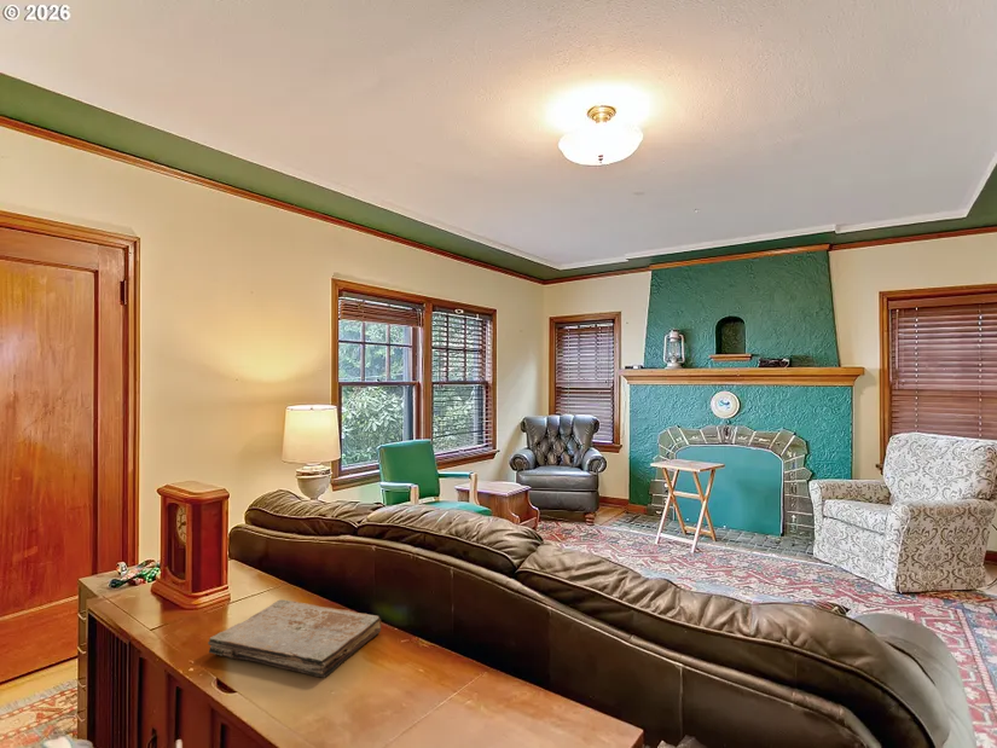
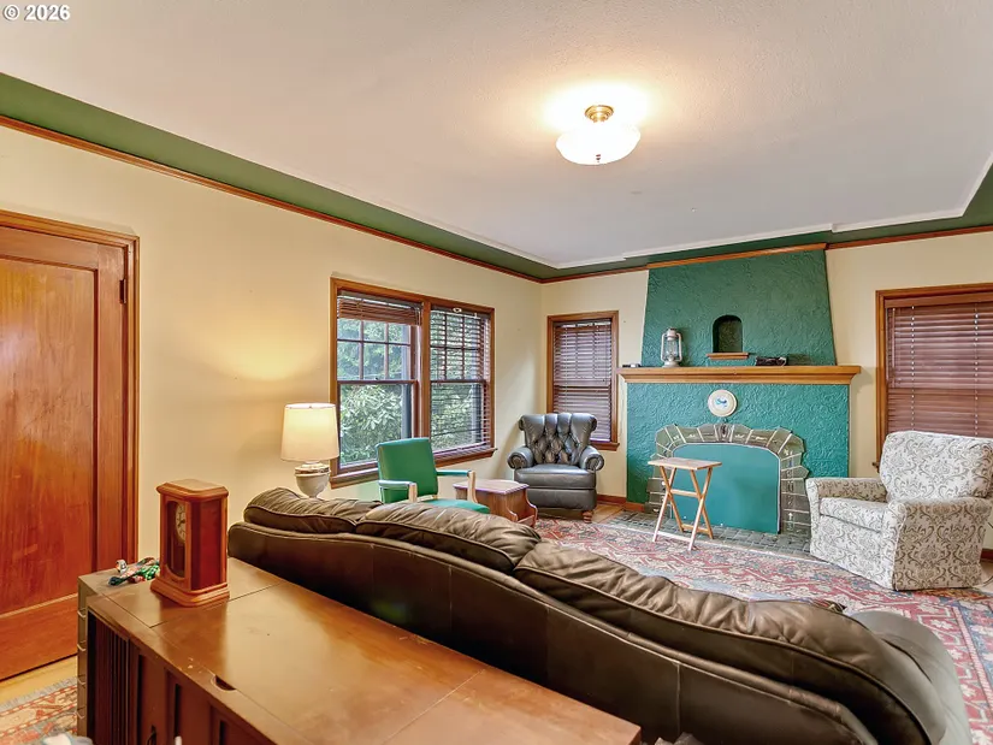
- book [207,598,382,678]
